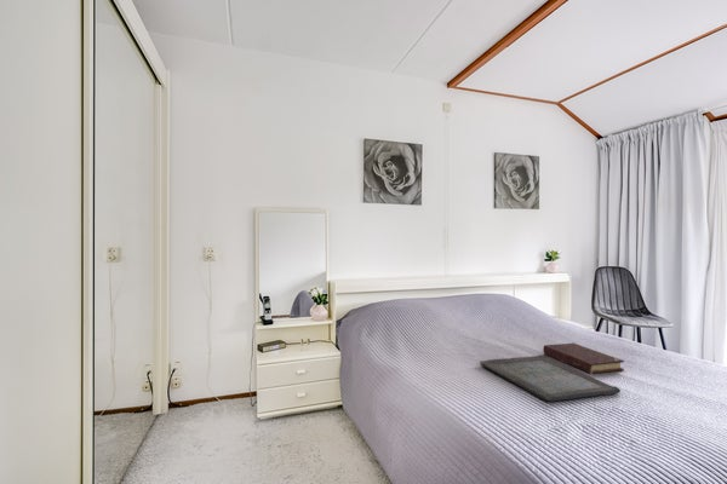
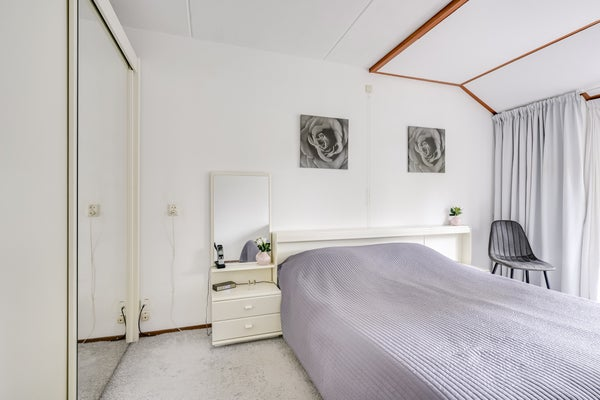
- book [542,342,625,375]
- serving tray [479,355,622,402]
